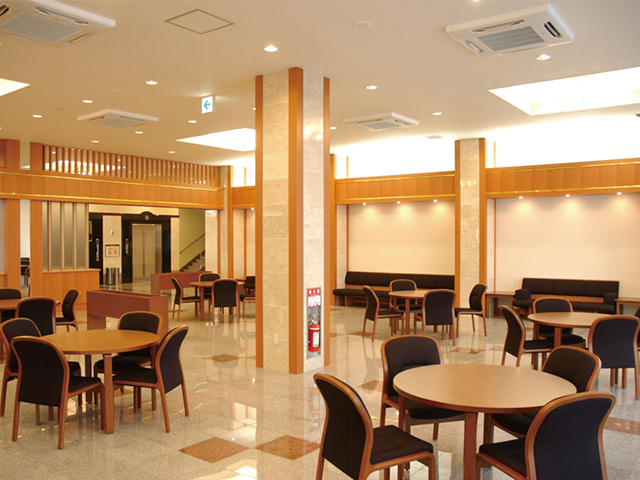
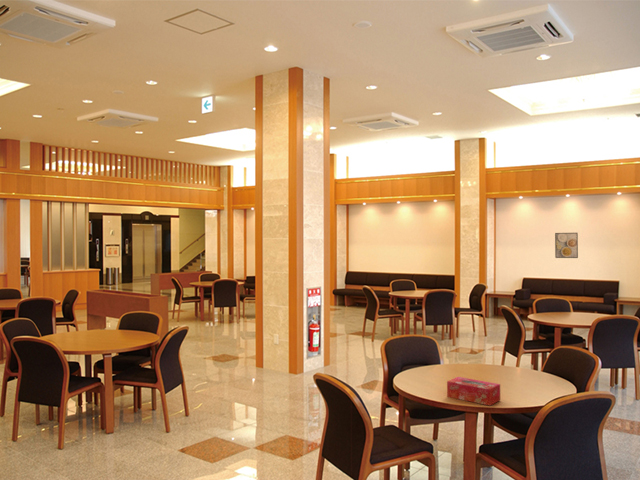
+ tissue box [446,376,501,407]
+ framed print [554,232,579,259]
